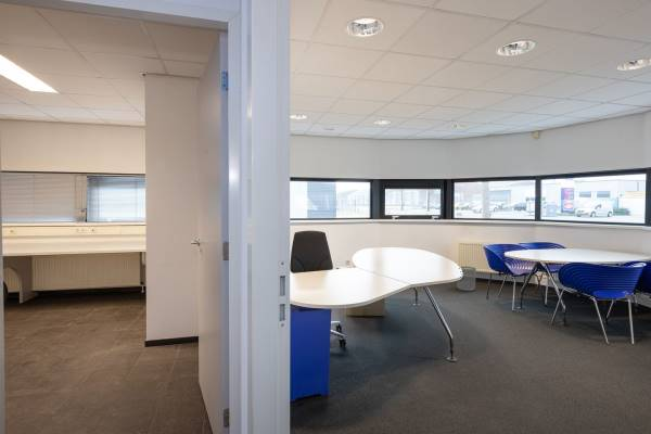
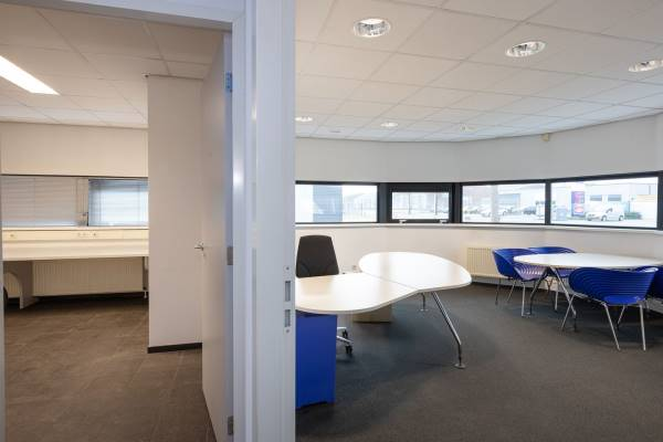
- waste bin [456,266,477,292]
